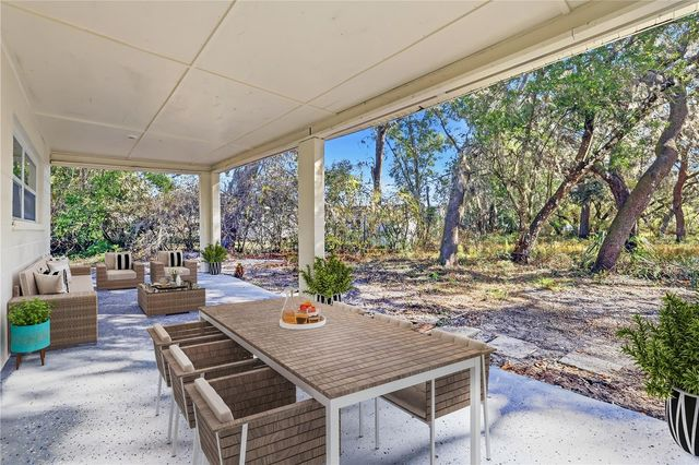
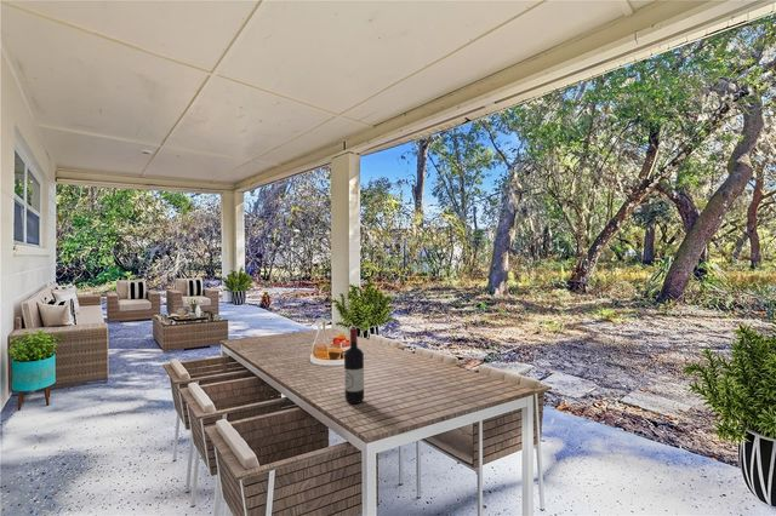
+ wine bottle [343,327,365,405]
